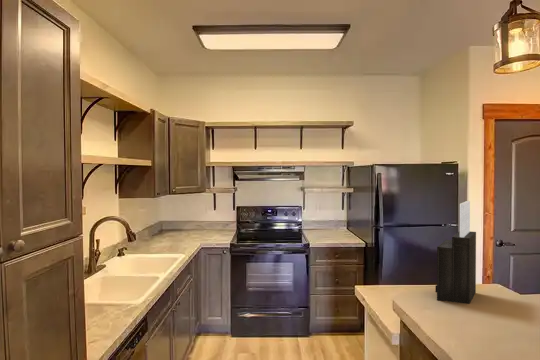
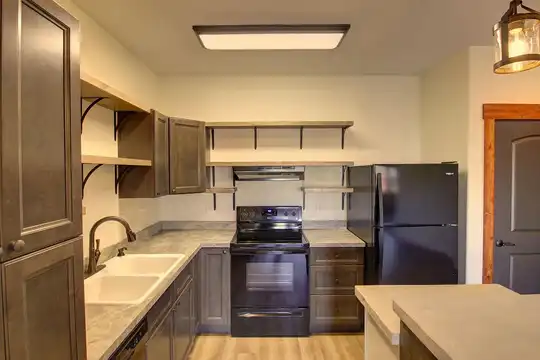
- knife block [435,200,477,305]
